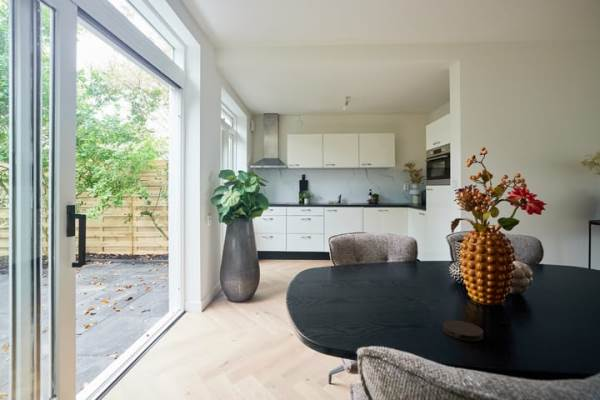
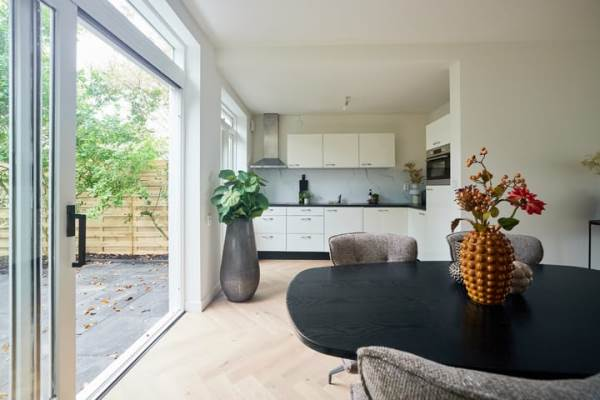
- coaster [442,319,484,342]
